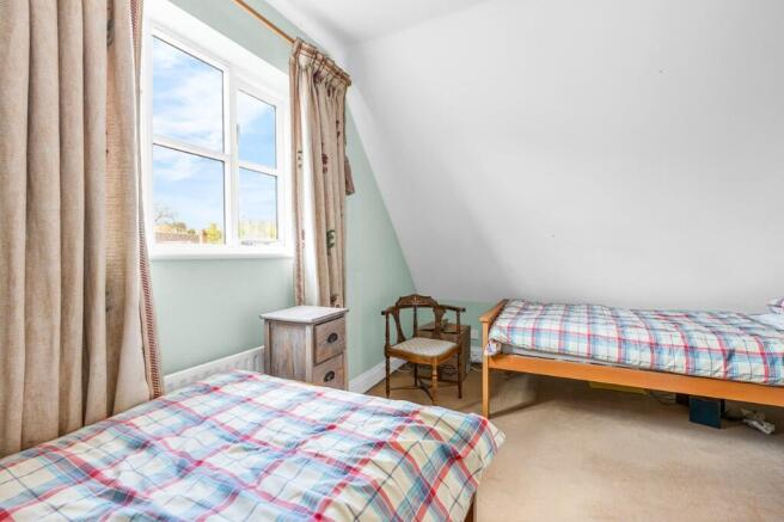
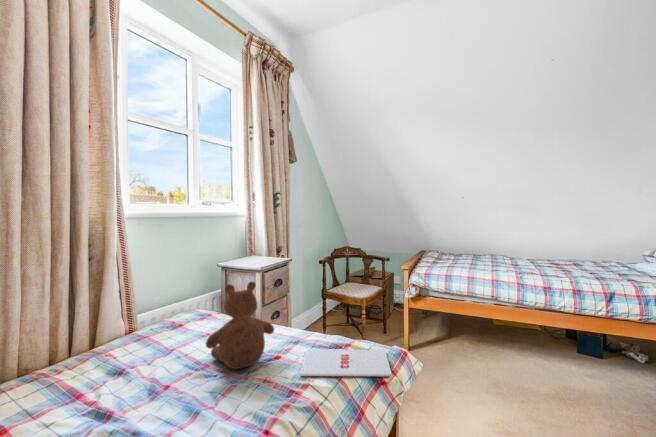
+ magazine [298,349,393,377]
+ teddy bear [205,281,275,370]
